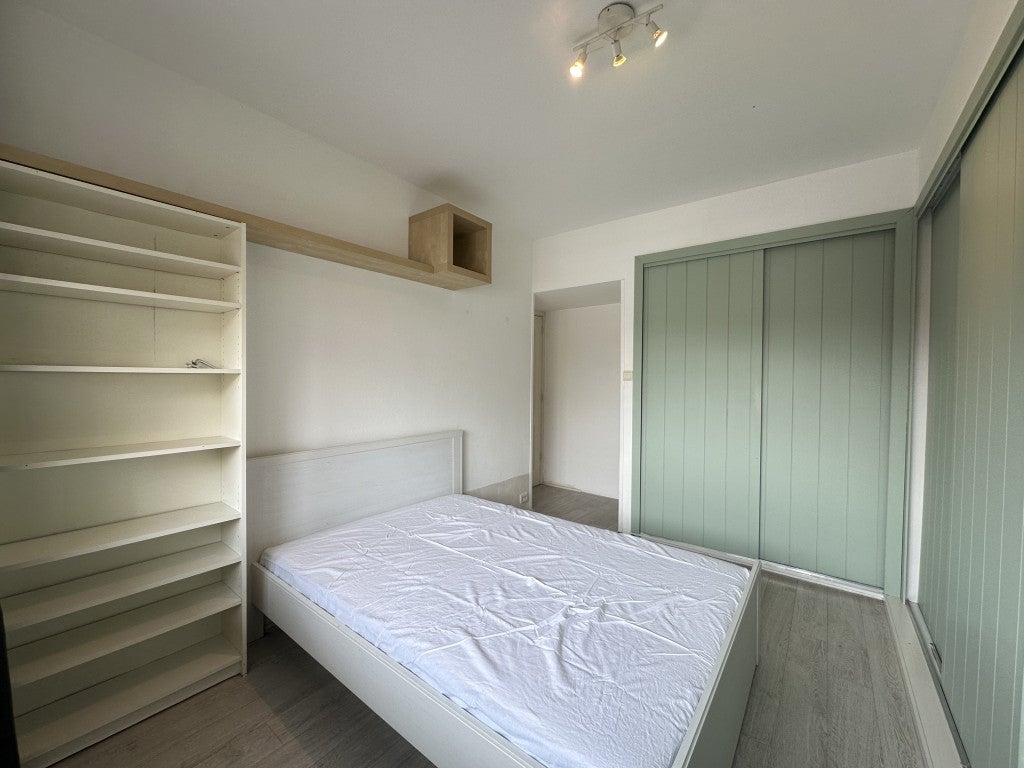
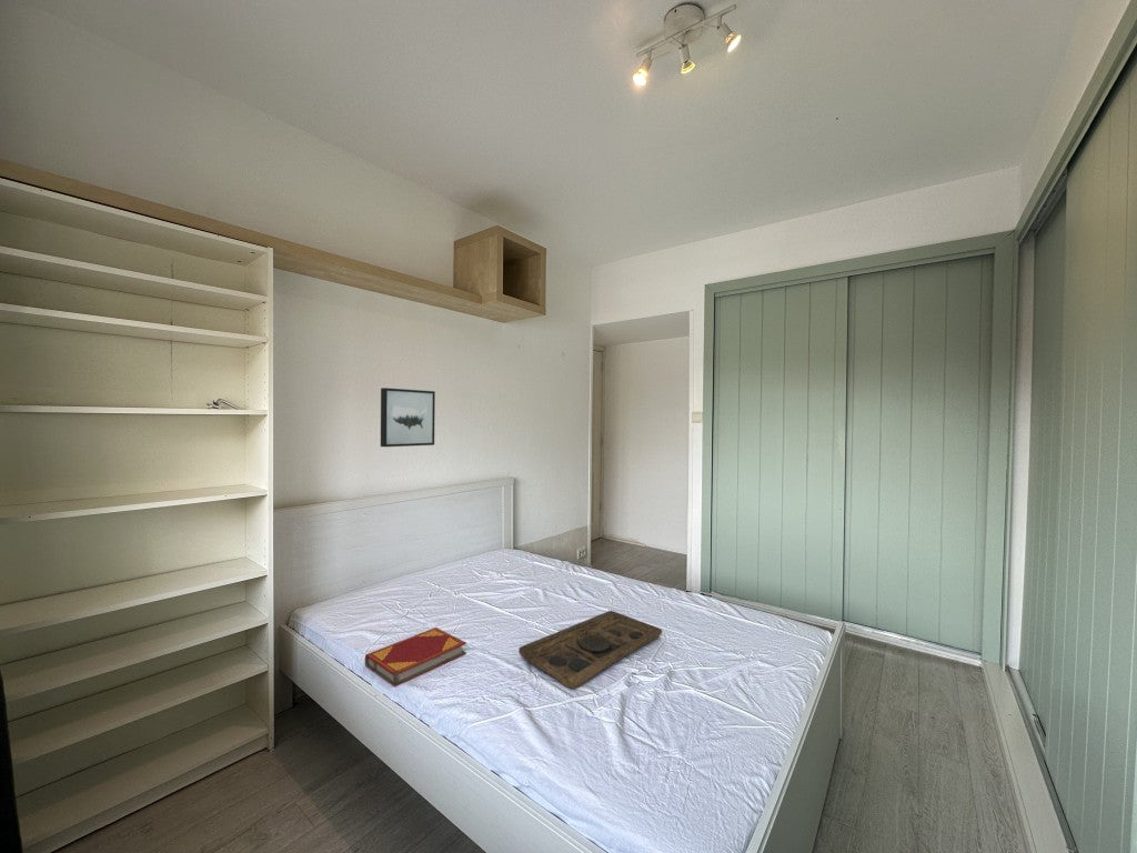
+ decorative tray [517,610,663,690]
+ hardback book [364,626,467,688]
+ wall art [380,387,436,448]
